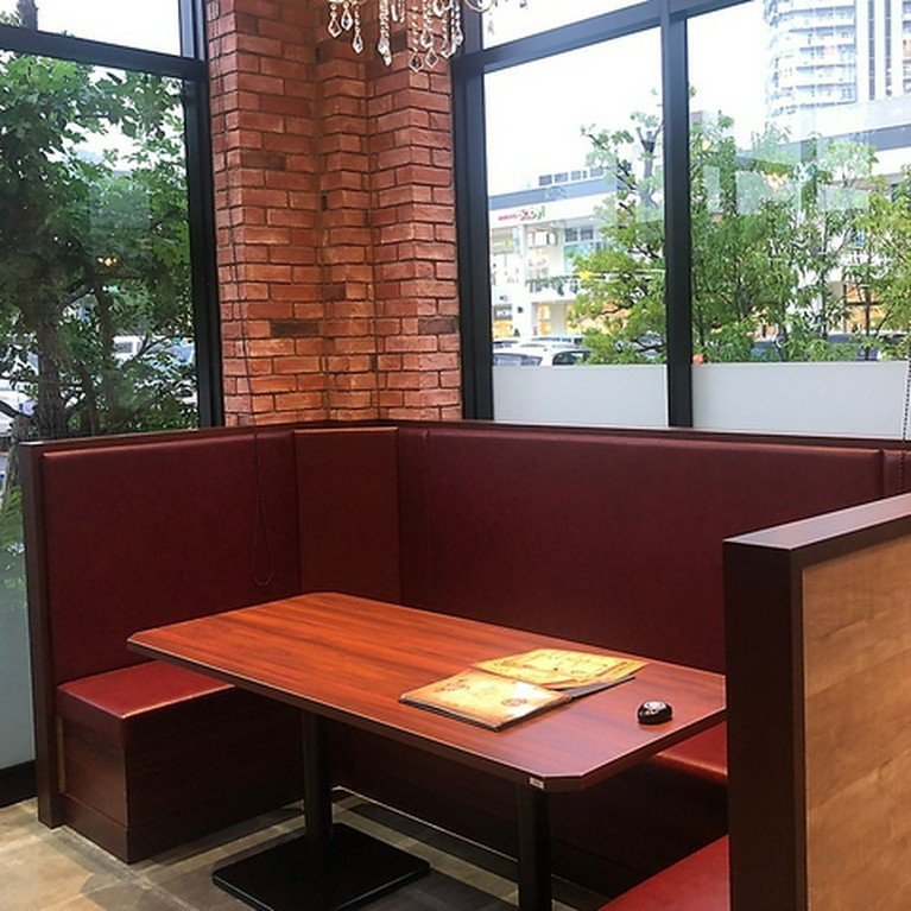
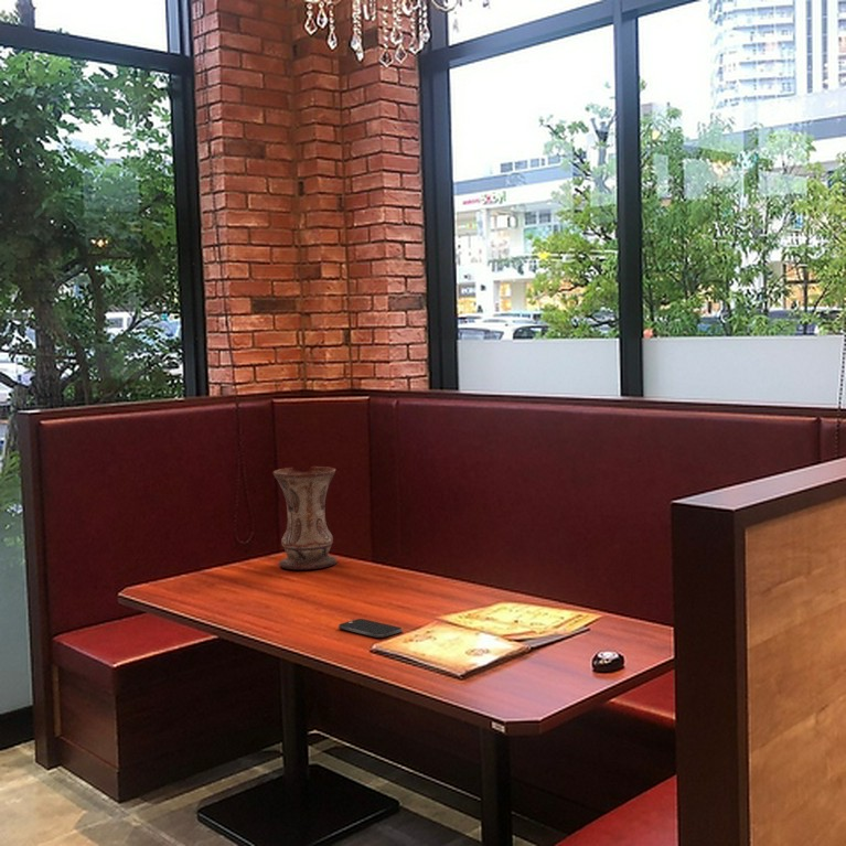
+ vase [272,465,339,570]
+ smartphone [338,618,404,639]
